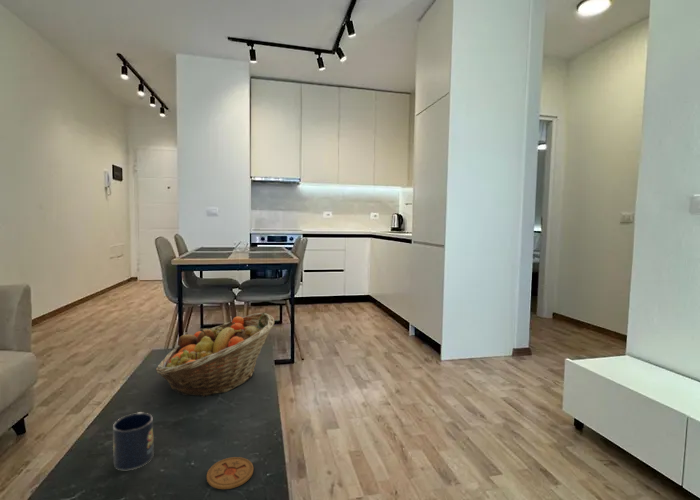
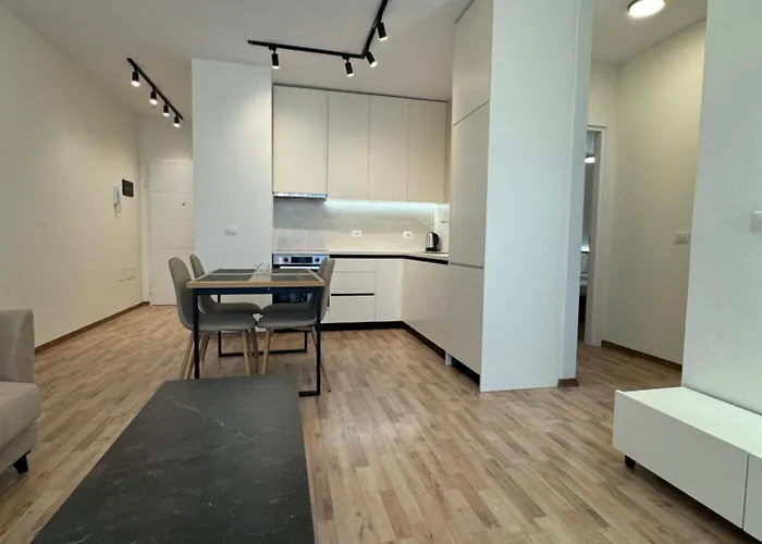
- fruit basket [155,312,275,398]
- mug [112,411,155,471]
- coaster [206,456,254,490]
